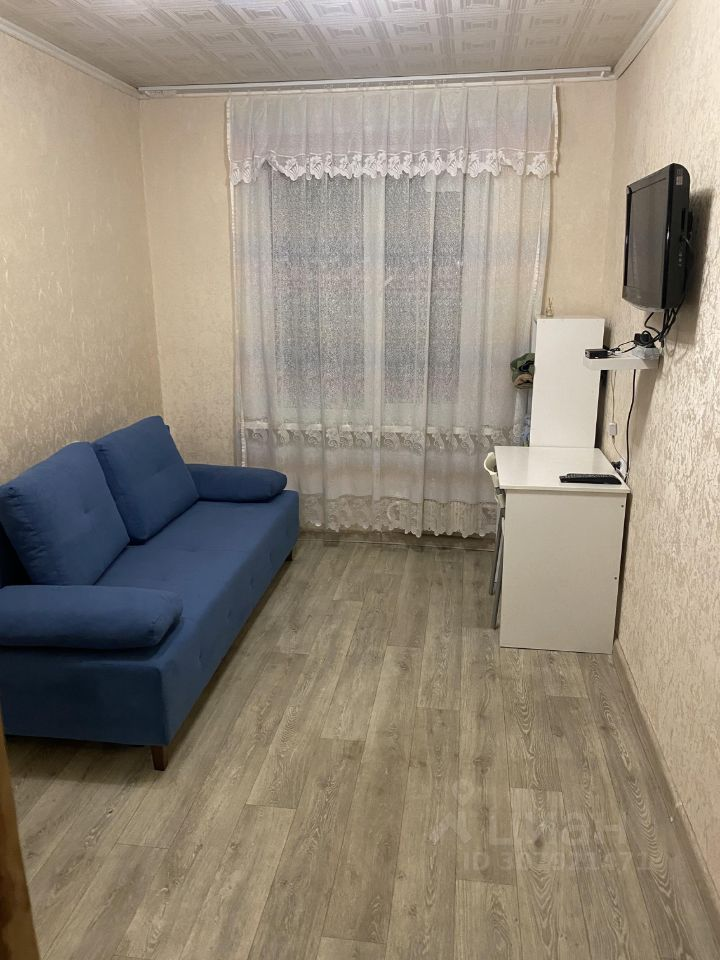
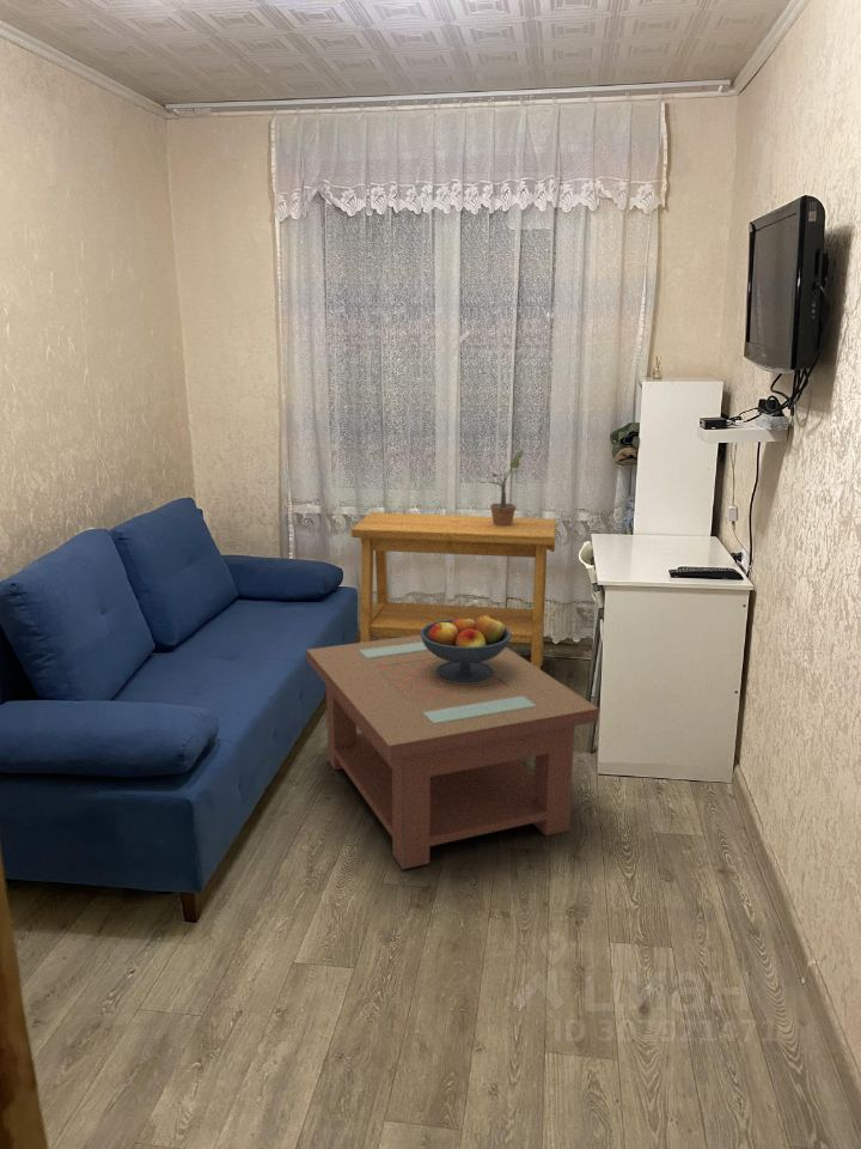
+ coffee table [305,636,600,870]
+ potted plant [480,448,524,527]
+ side table [350,511,558,670]
+ fruit bowl [420,615,511,682]
